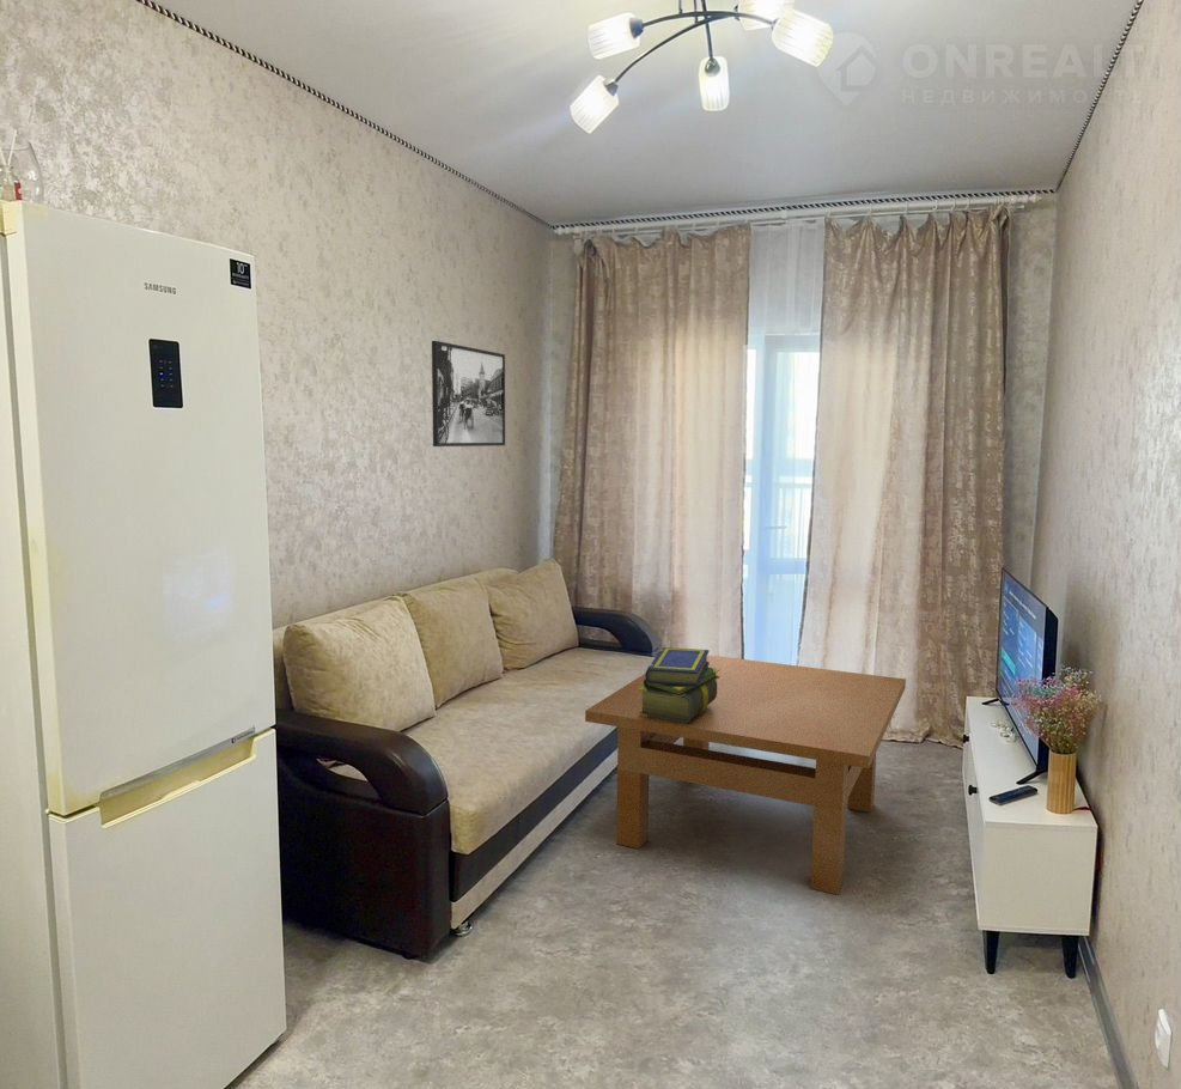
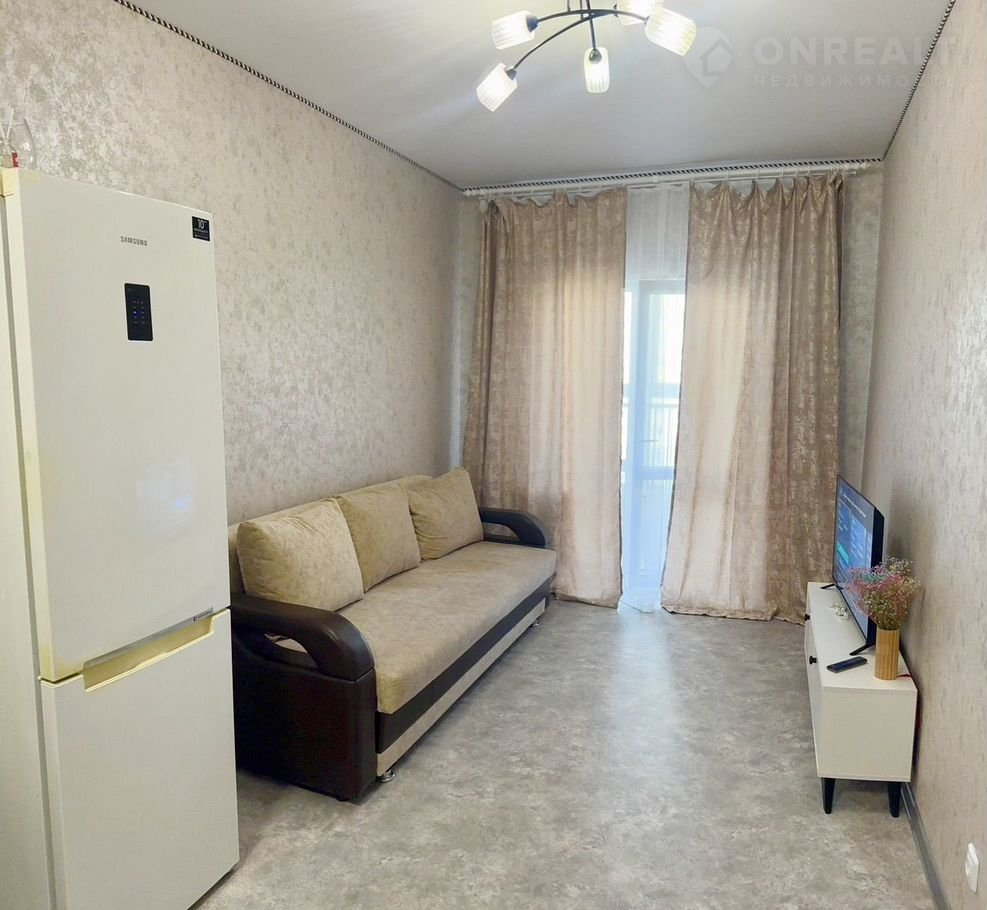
- stack of books [639,646,719,723]
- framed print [431,340,506,448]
- table [584,655,907,896]
